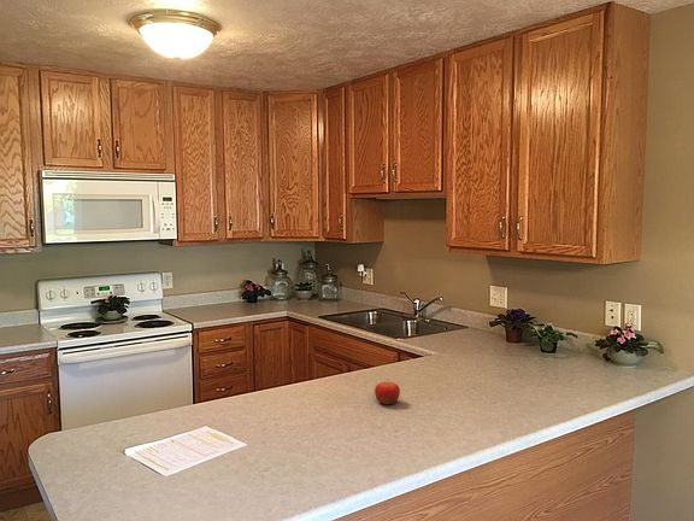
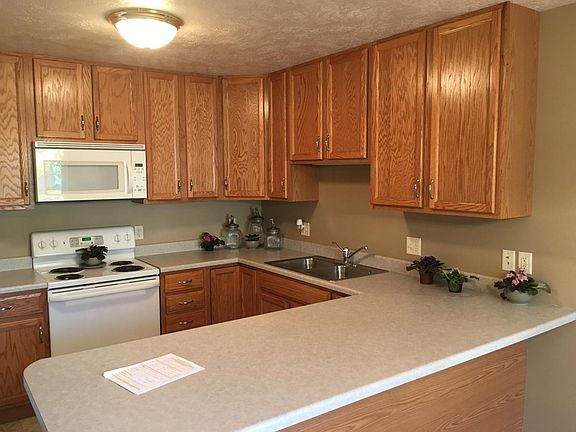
- fruit [374,377,401,405]
